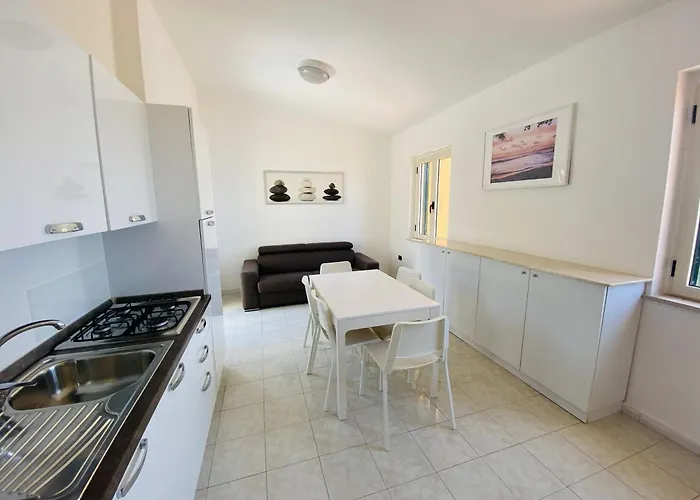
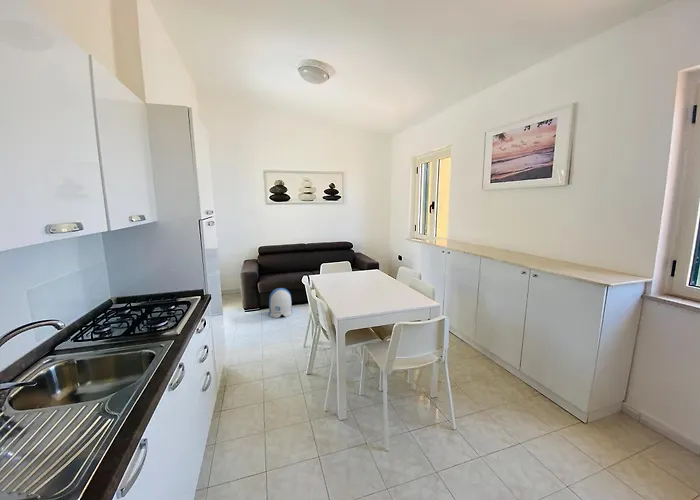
+ sun visor [268,287,293,319]
